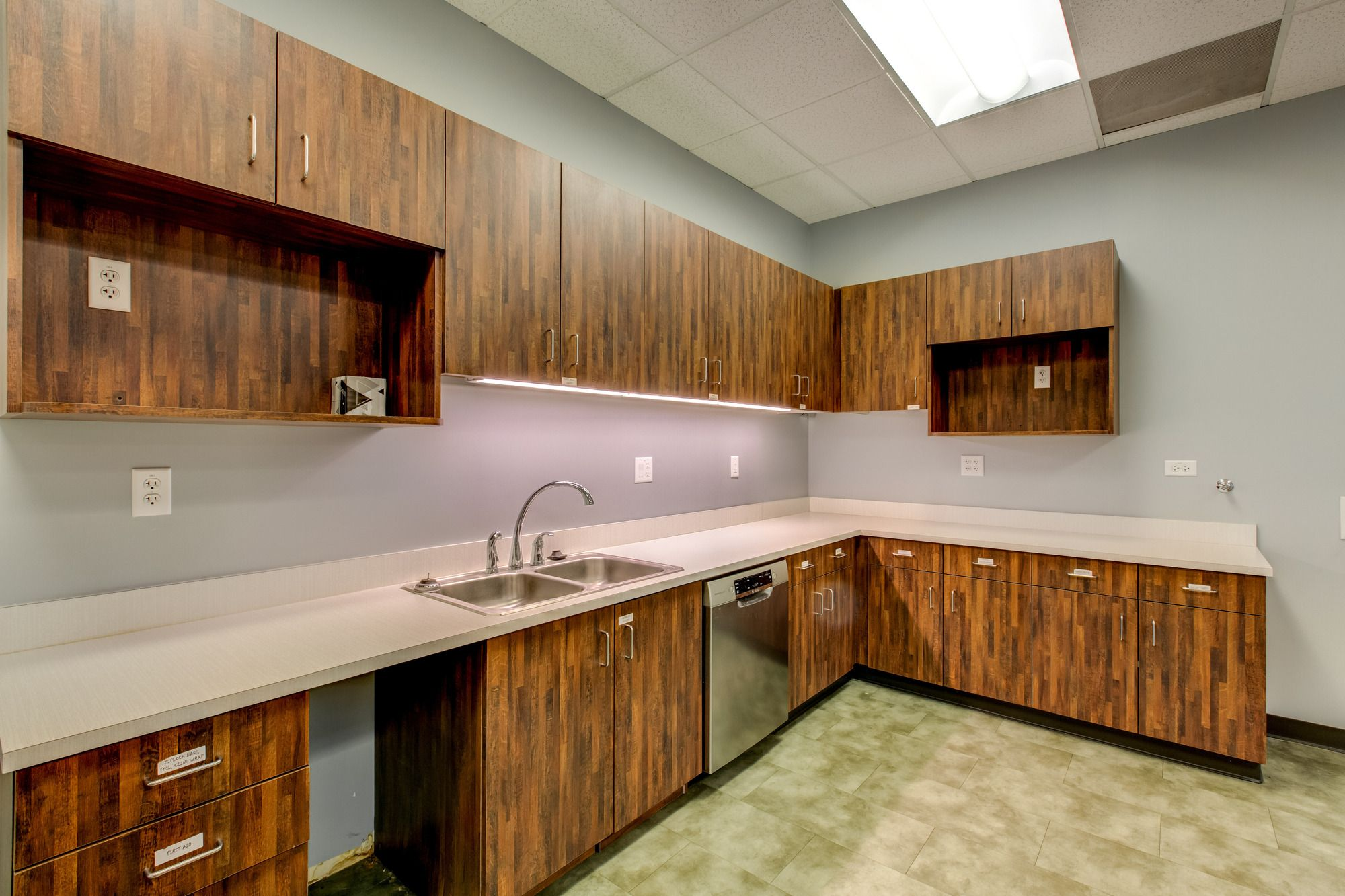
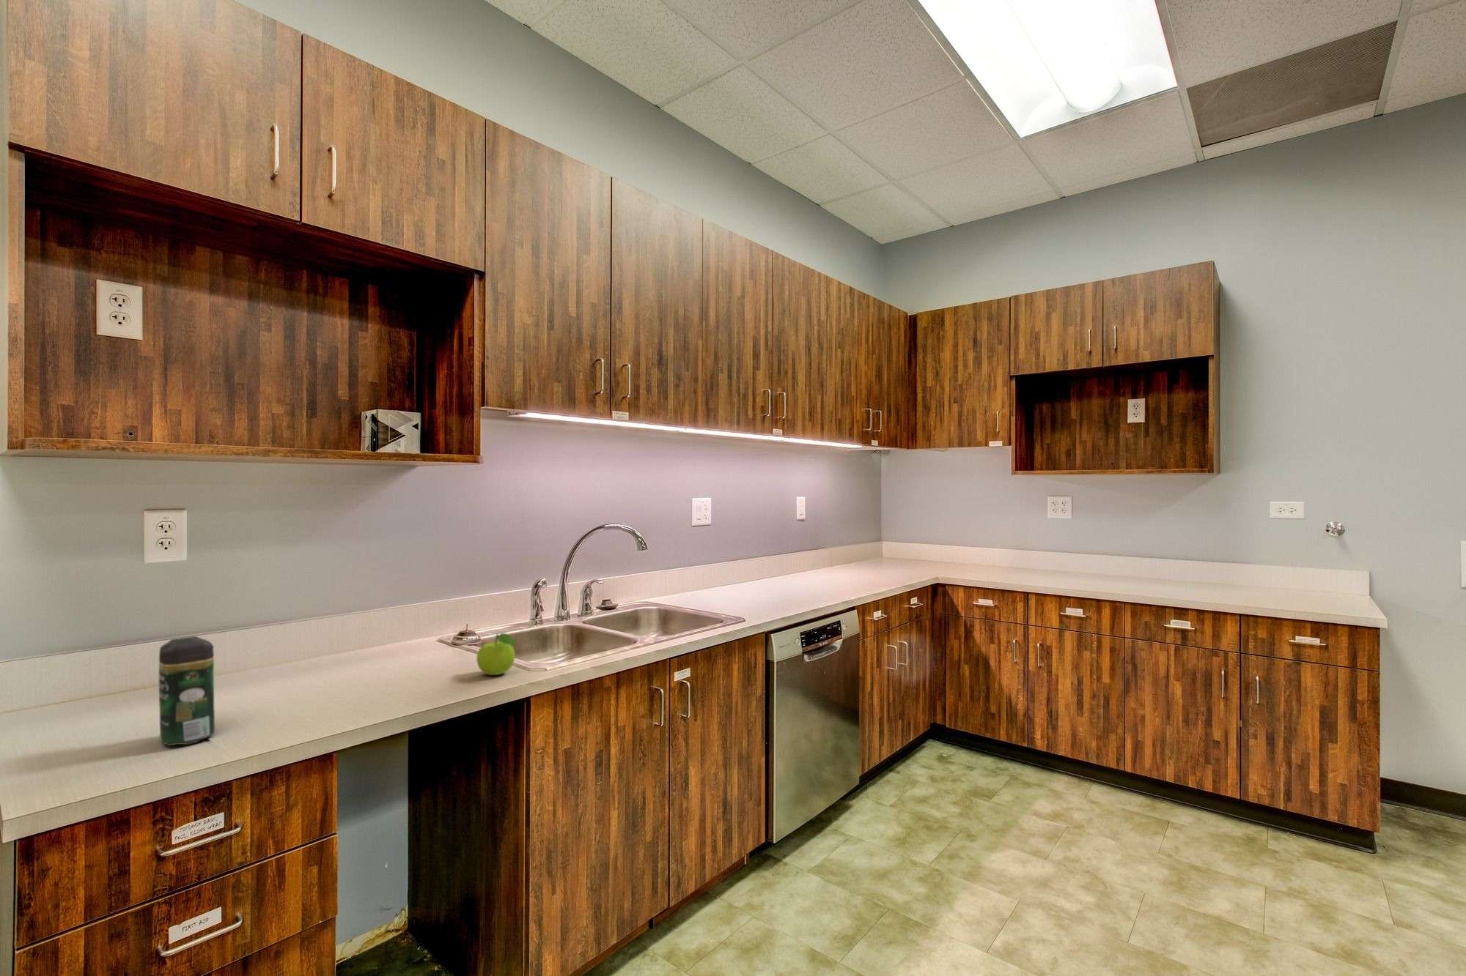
+ fruit [475,633,518,675]
+ coffee jar [158,635,216,746]
